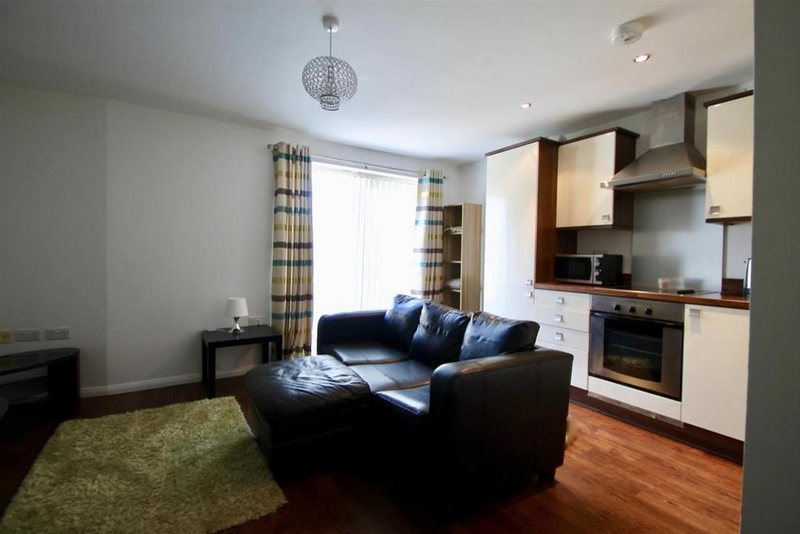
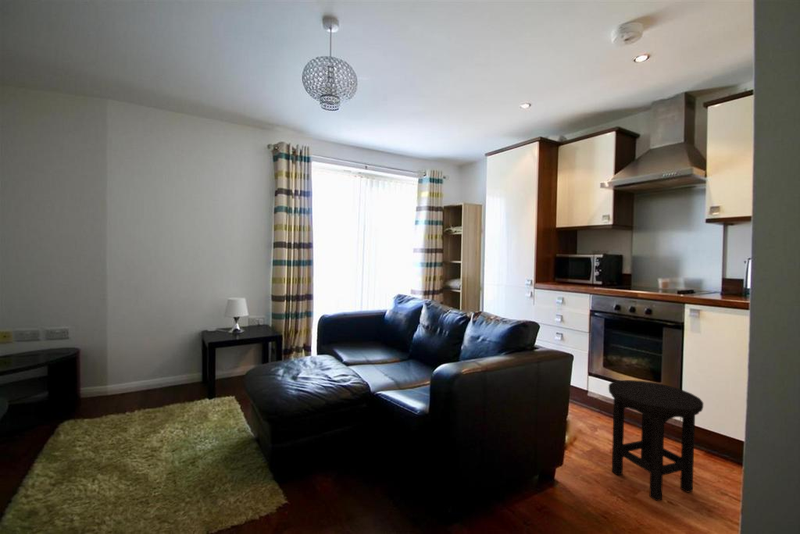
+ stool [608,379,704,502]
